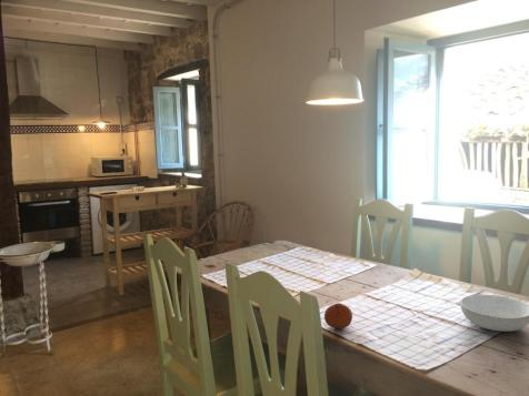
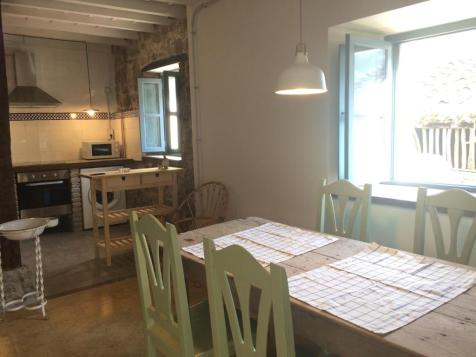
- serving bowl [459,294,529,333]
- fruit [323,302,353,331]
